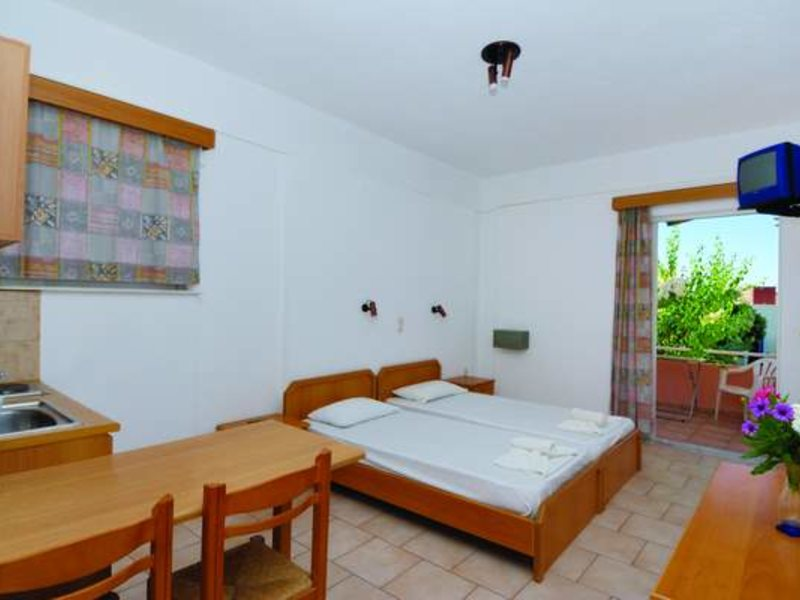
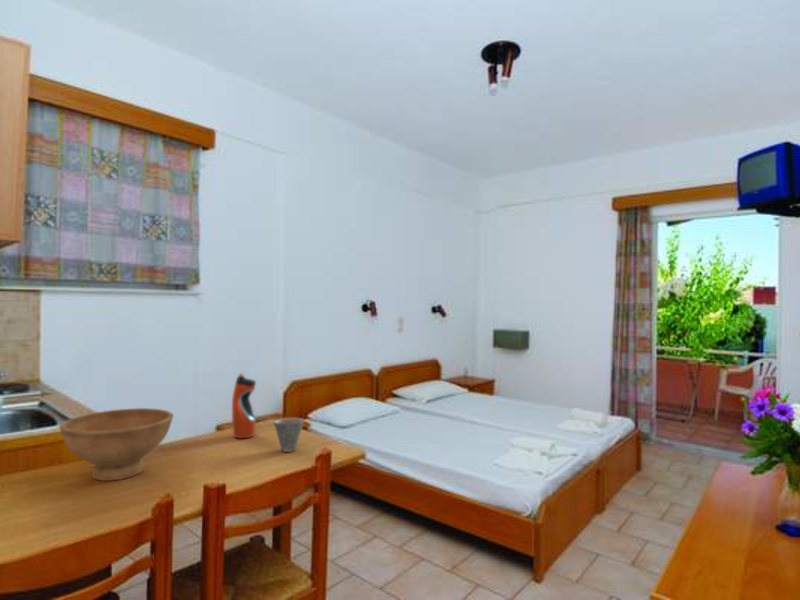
+ bowl [58,407,175,482]
+ cup [273,417,305,453]
+ water bottle [231,372,257,439]
